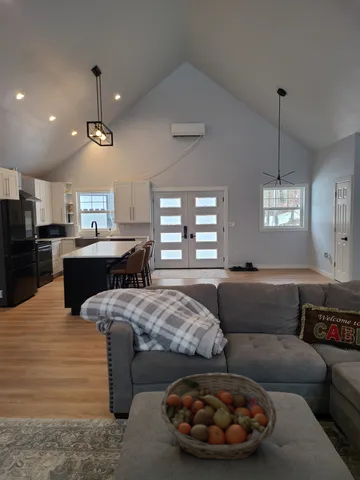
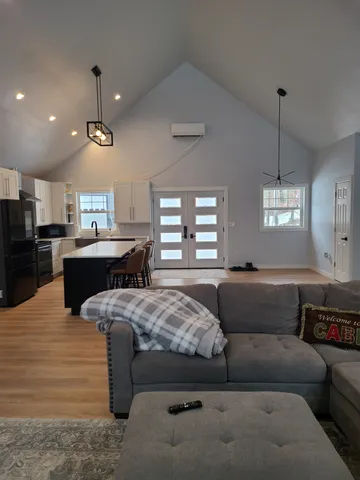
- fruit basket [160,372,278,461]
